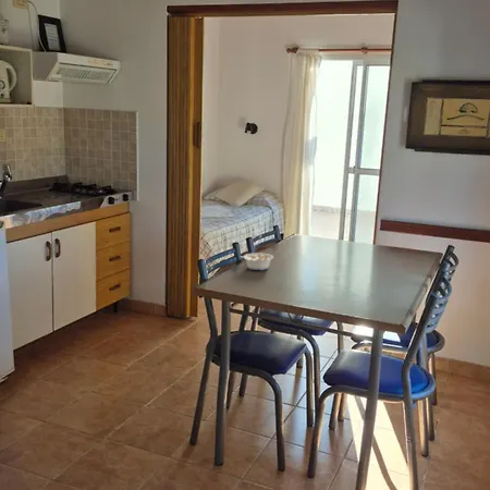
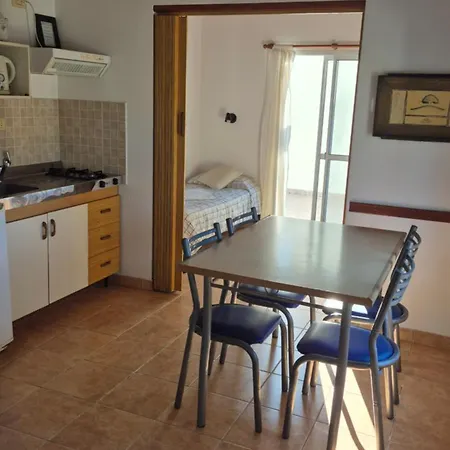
- legume [238,252,274,271]
